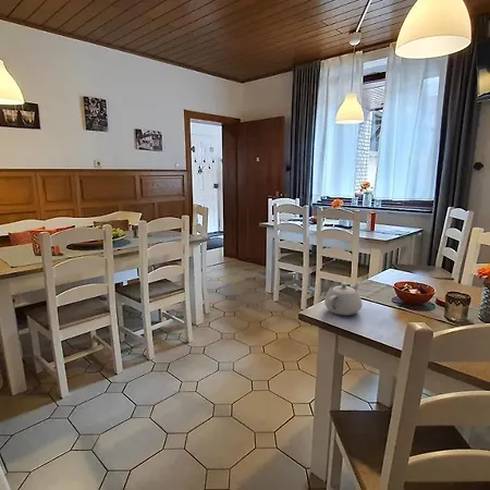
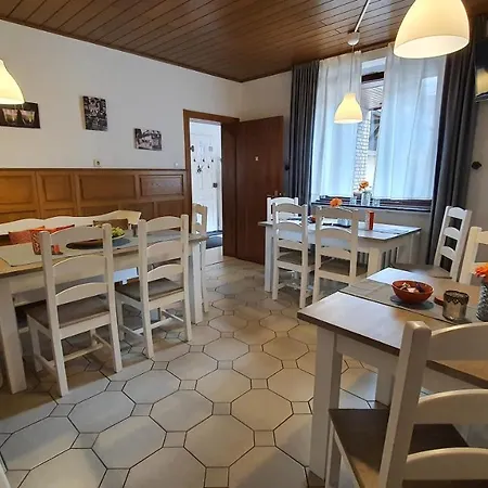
- teapot [323,281,364,317]
